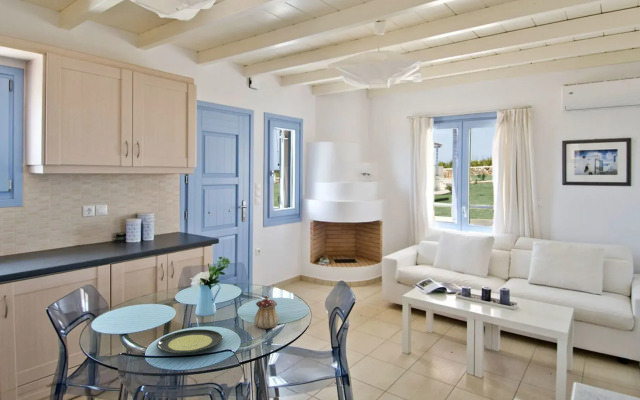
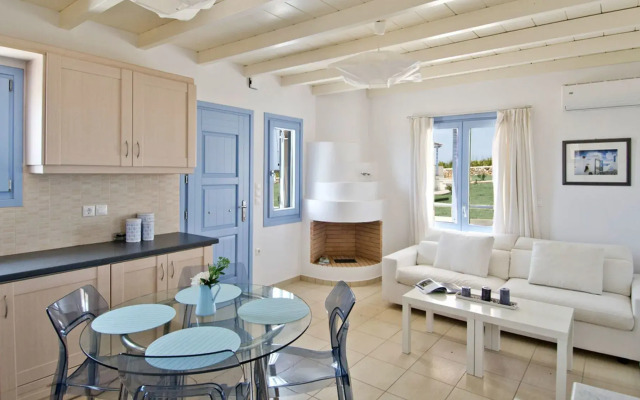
- plate [156,328,224,355]
- teapot [253,295,280,330]
